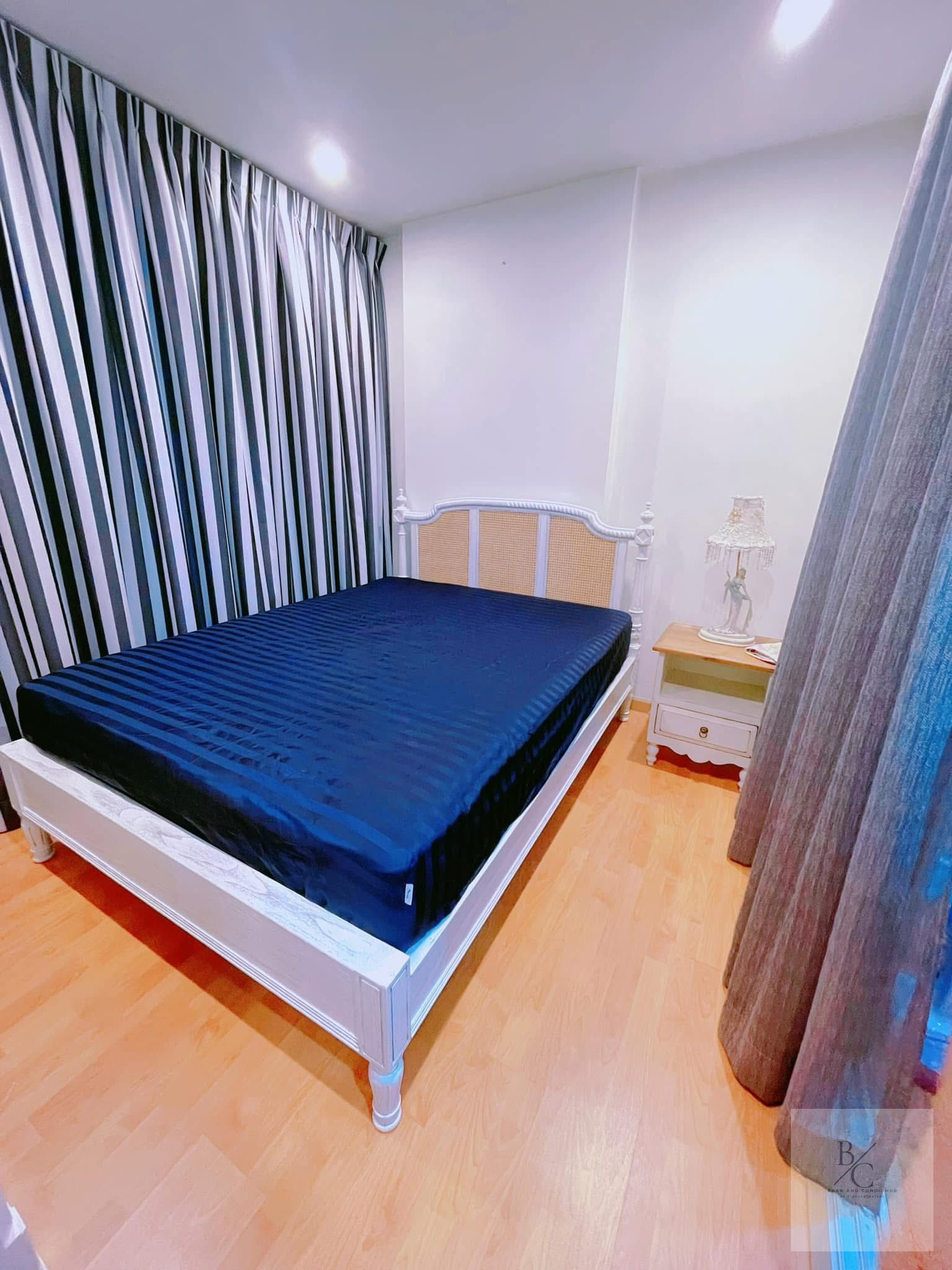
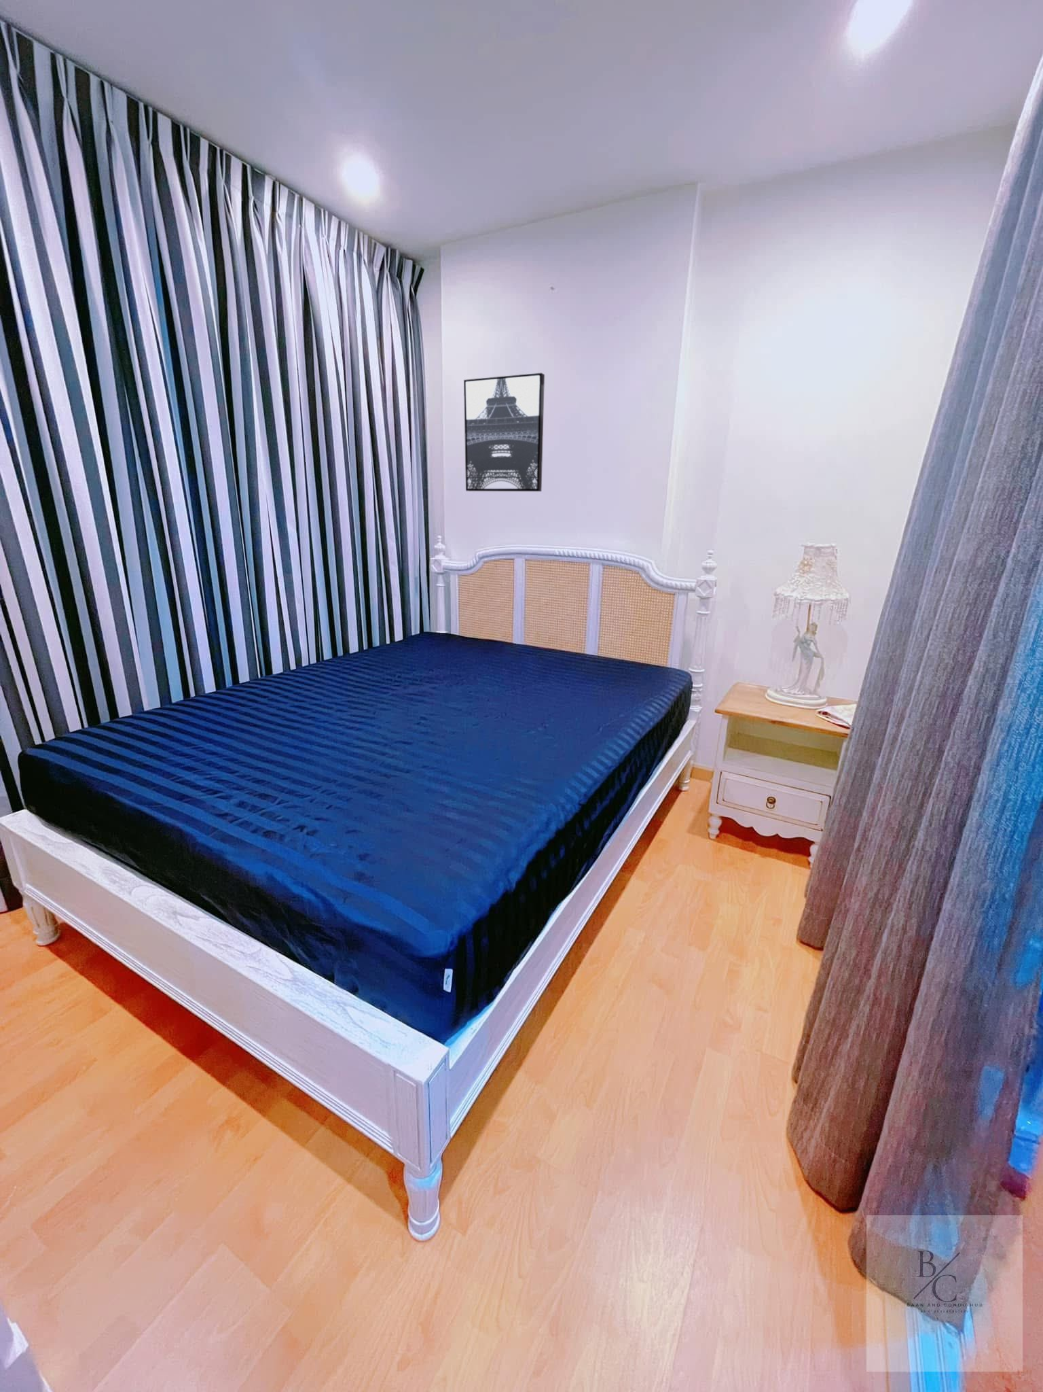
+ wall art [463,373,546,492]
